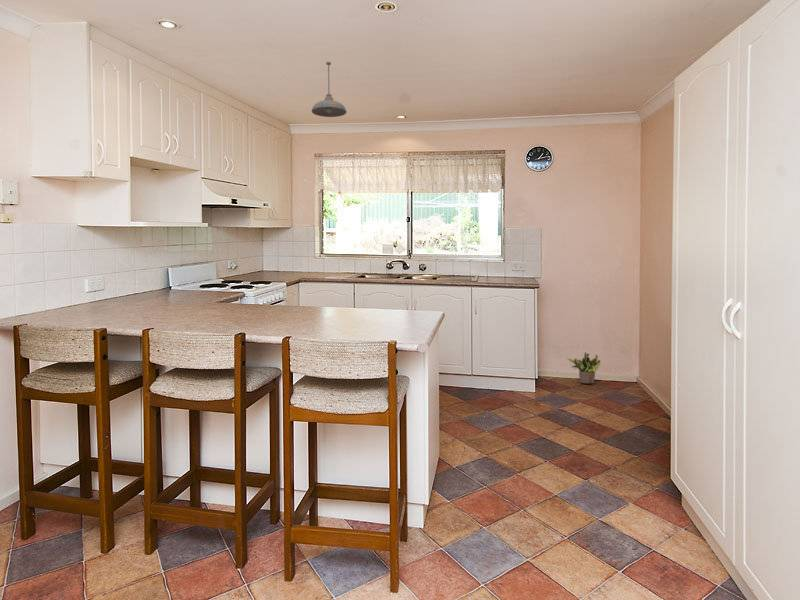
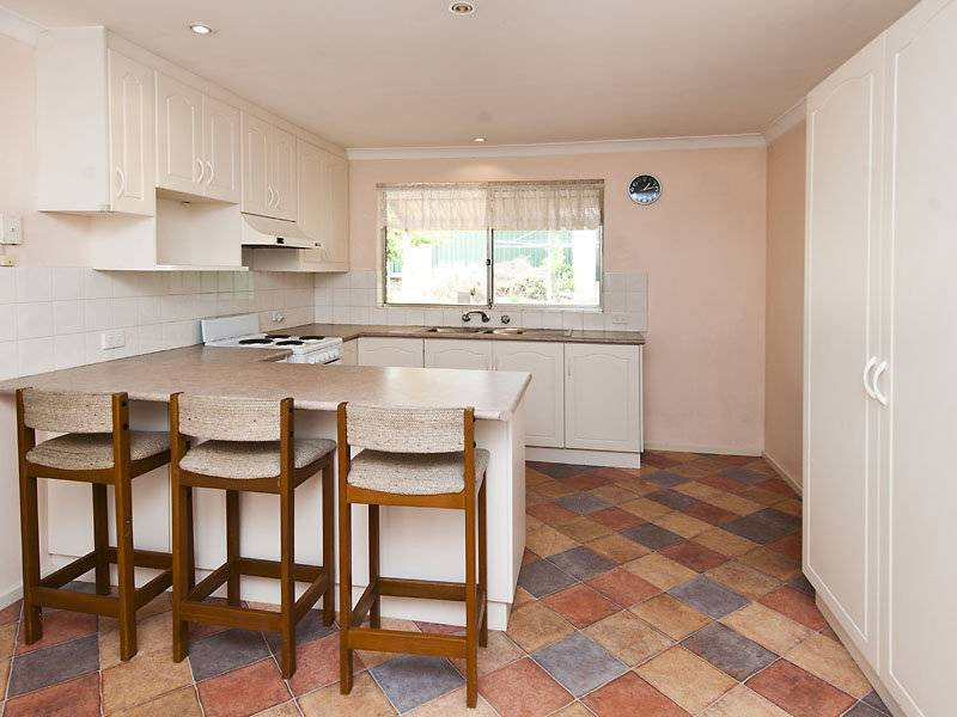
- potted plant [567,351,602,384]
- pendant light [311,61,348,118]
